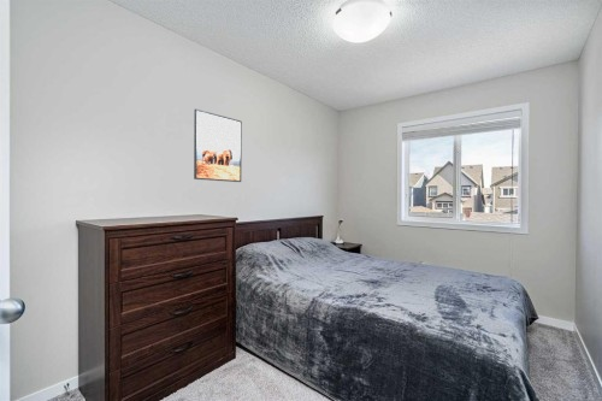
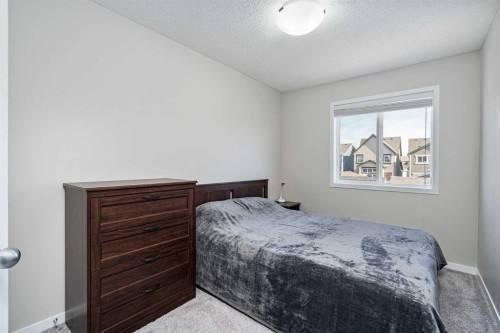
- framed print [193,108,243,183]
